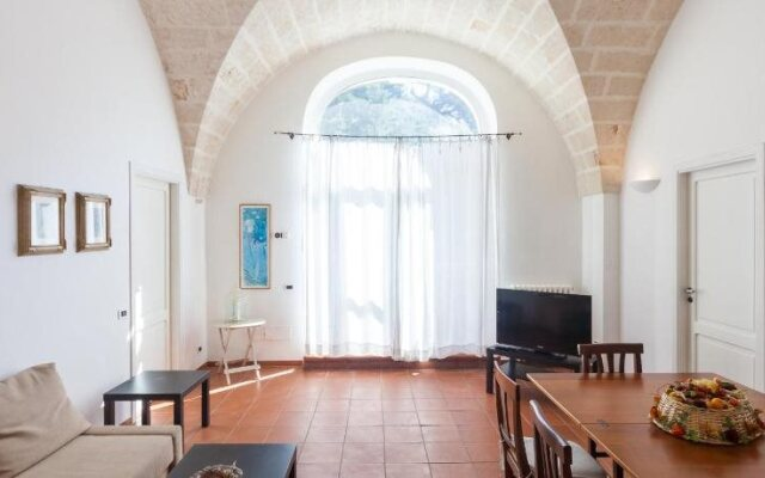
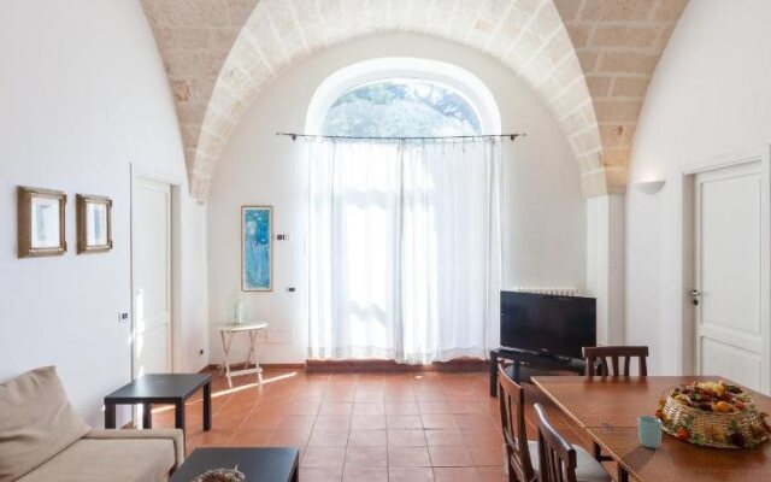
+ cup [637,415,663,449]
